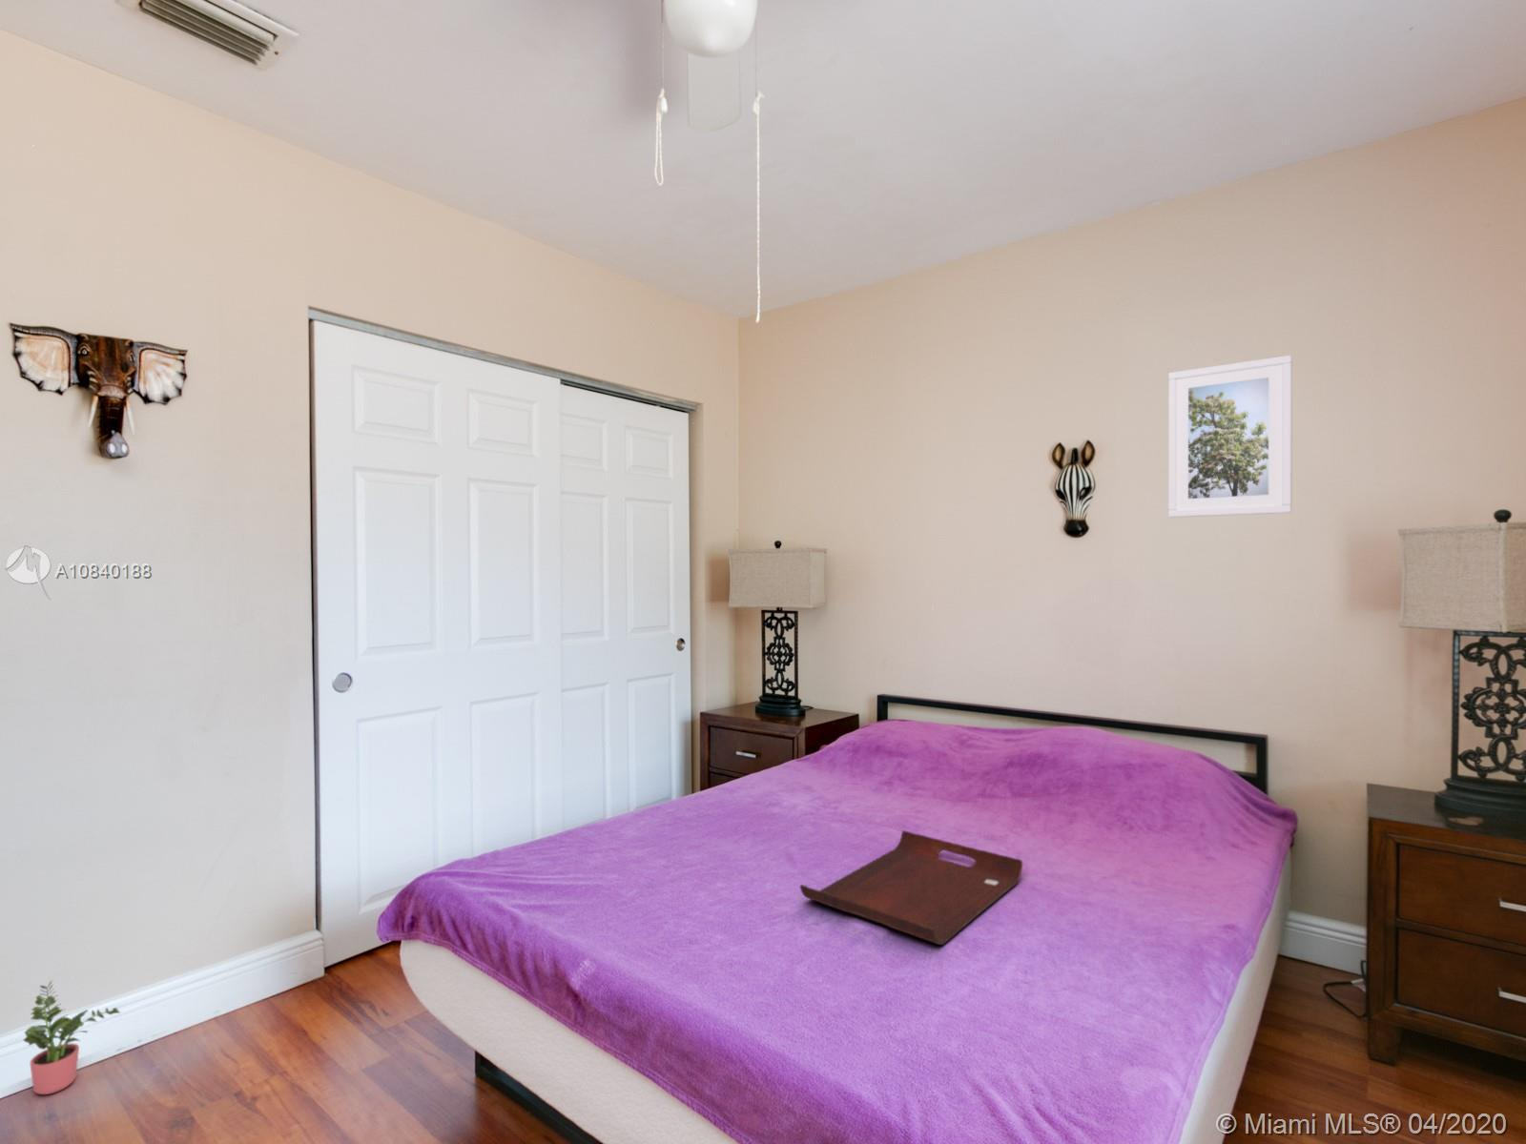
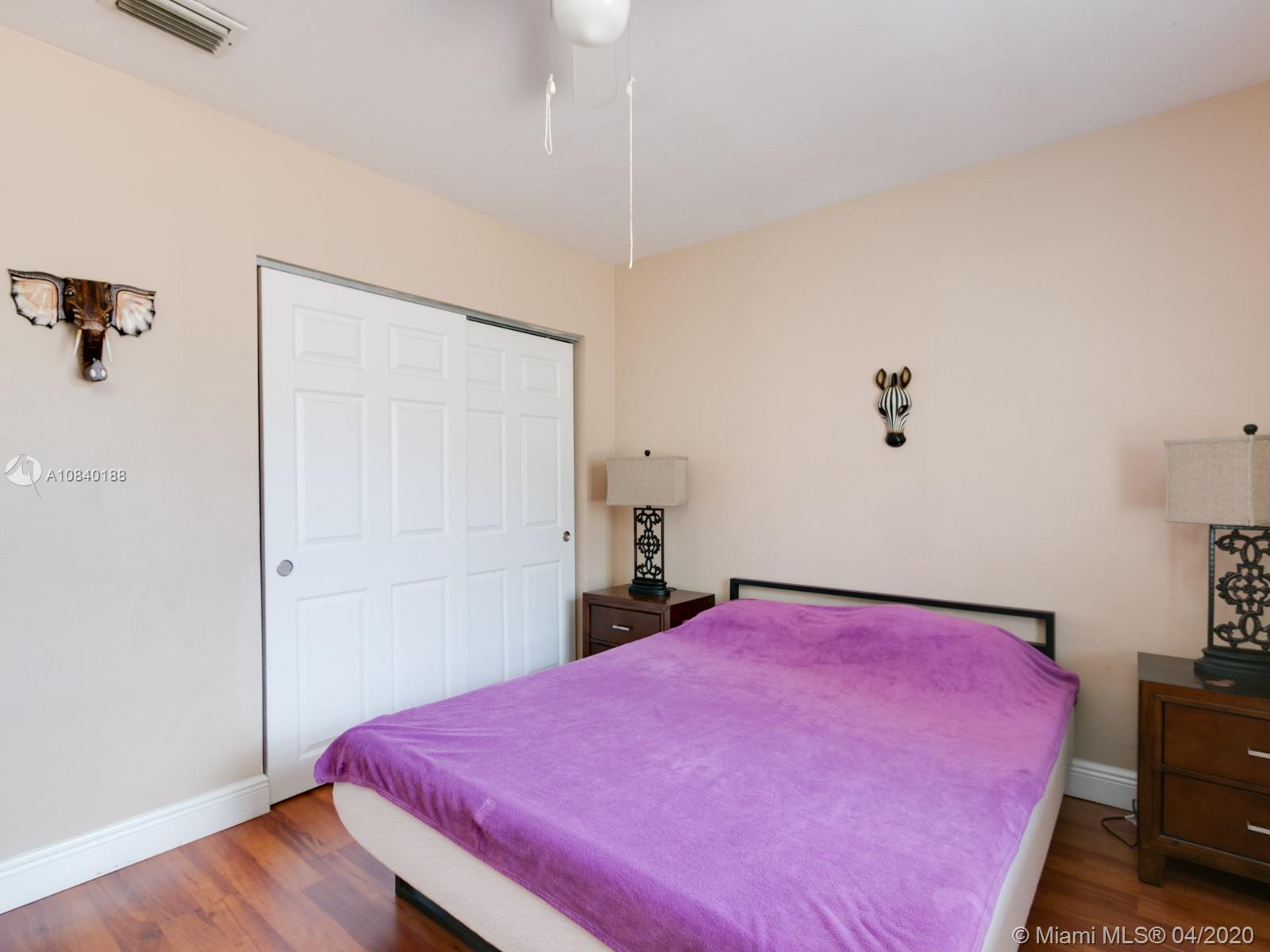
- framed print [1168,354,1293,519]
- serving tray [799,829,1024,946]
- potted plant [22,979,121,1096]
